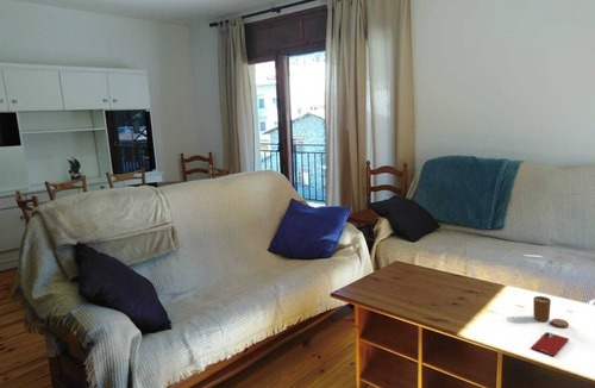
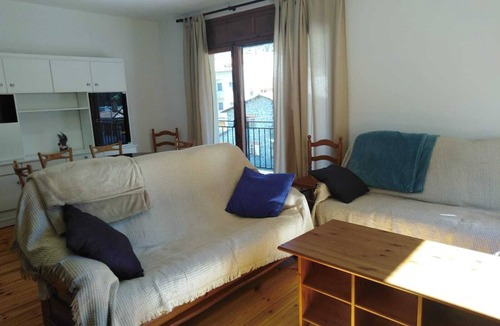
- smartphone [530,331,570,357]
- candle [532,295,570,328]
